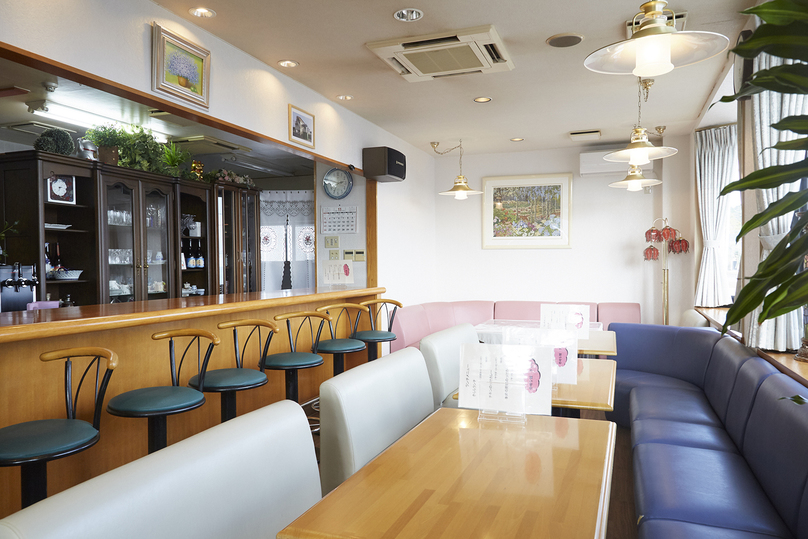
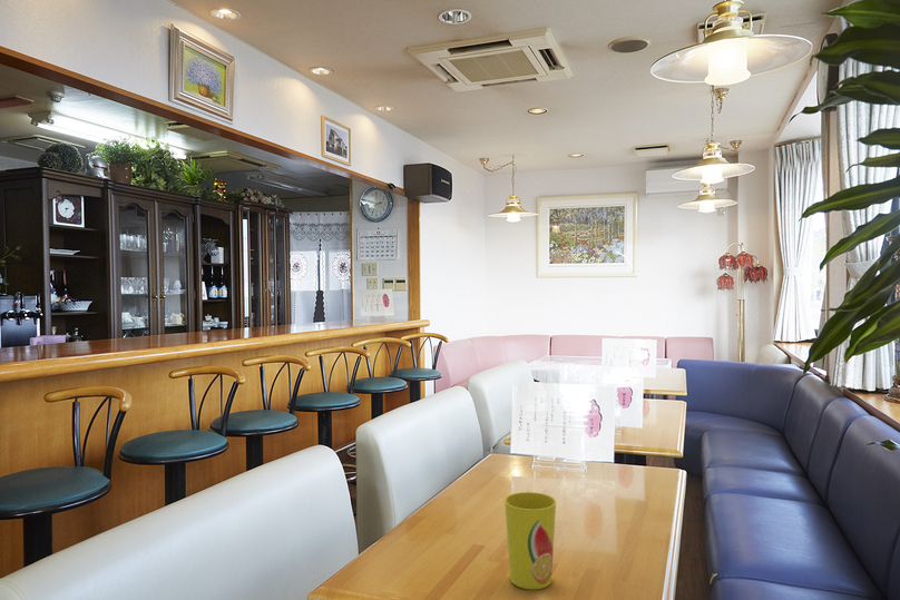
+ cup [503,491,557,591]
